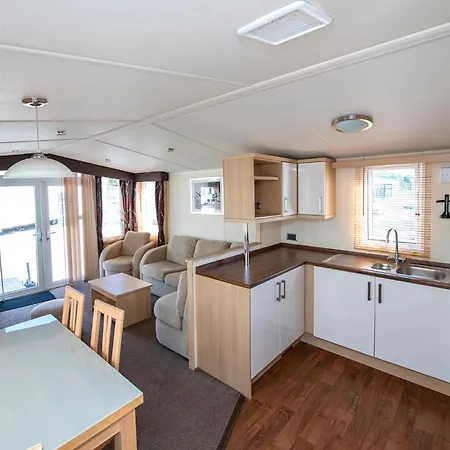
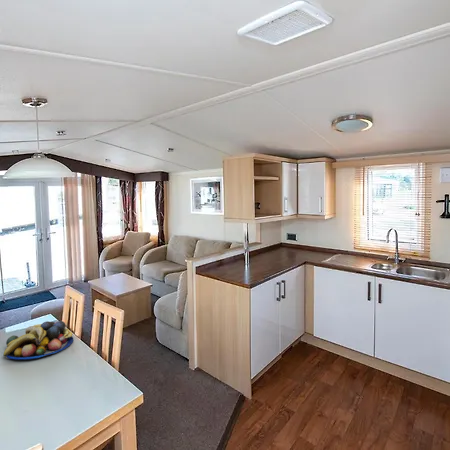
+ fruit bowl [3,320,74,360]
